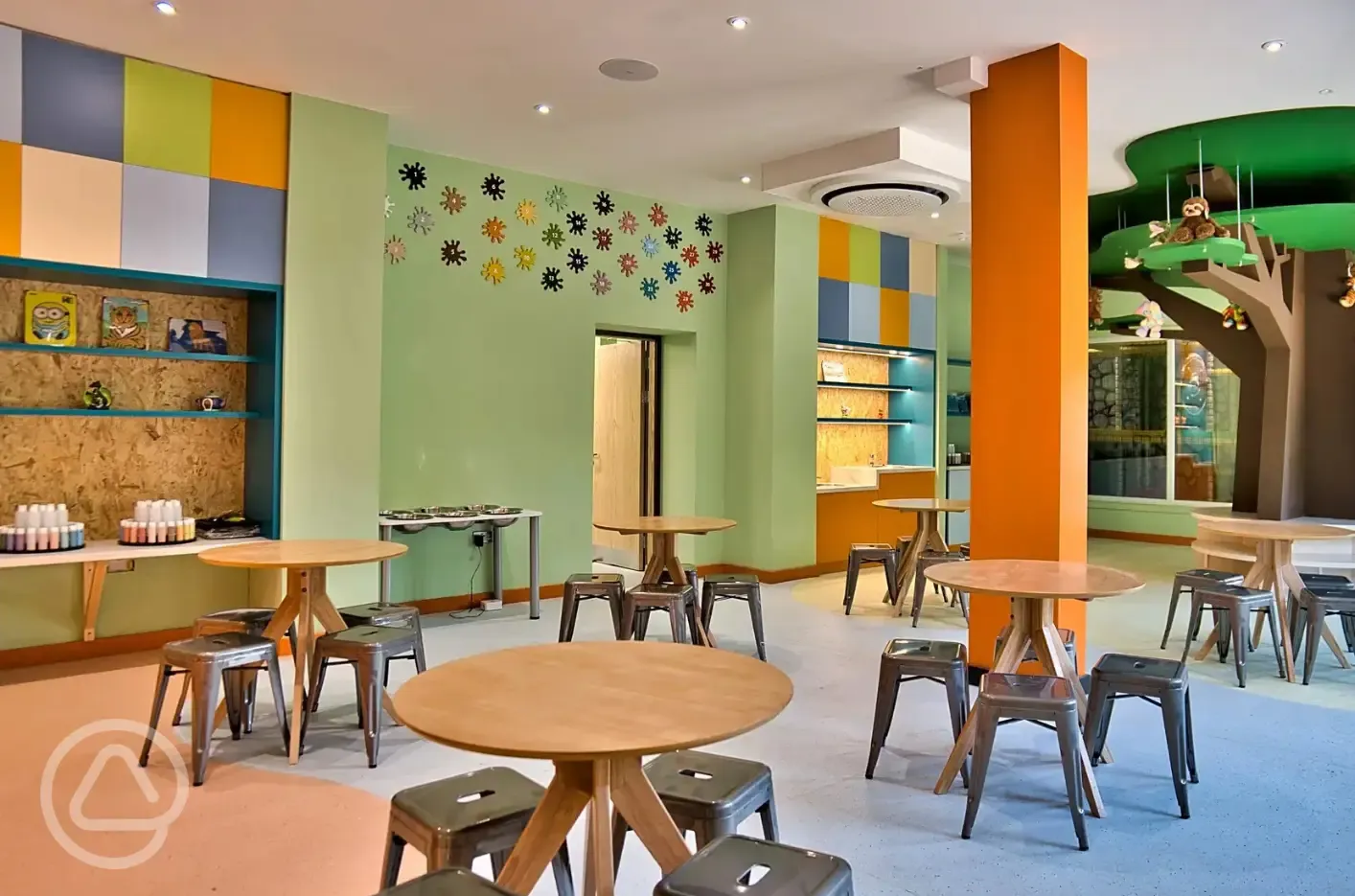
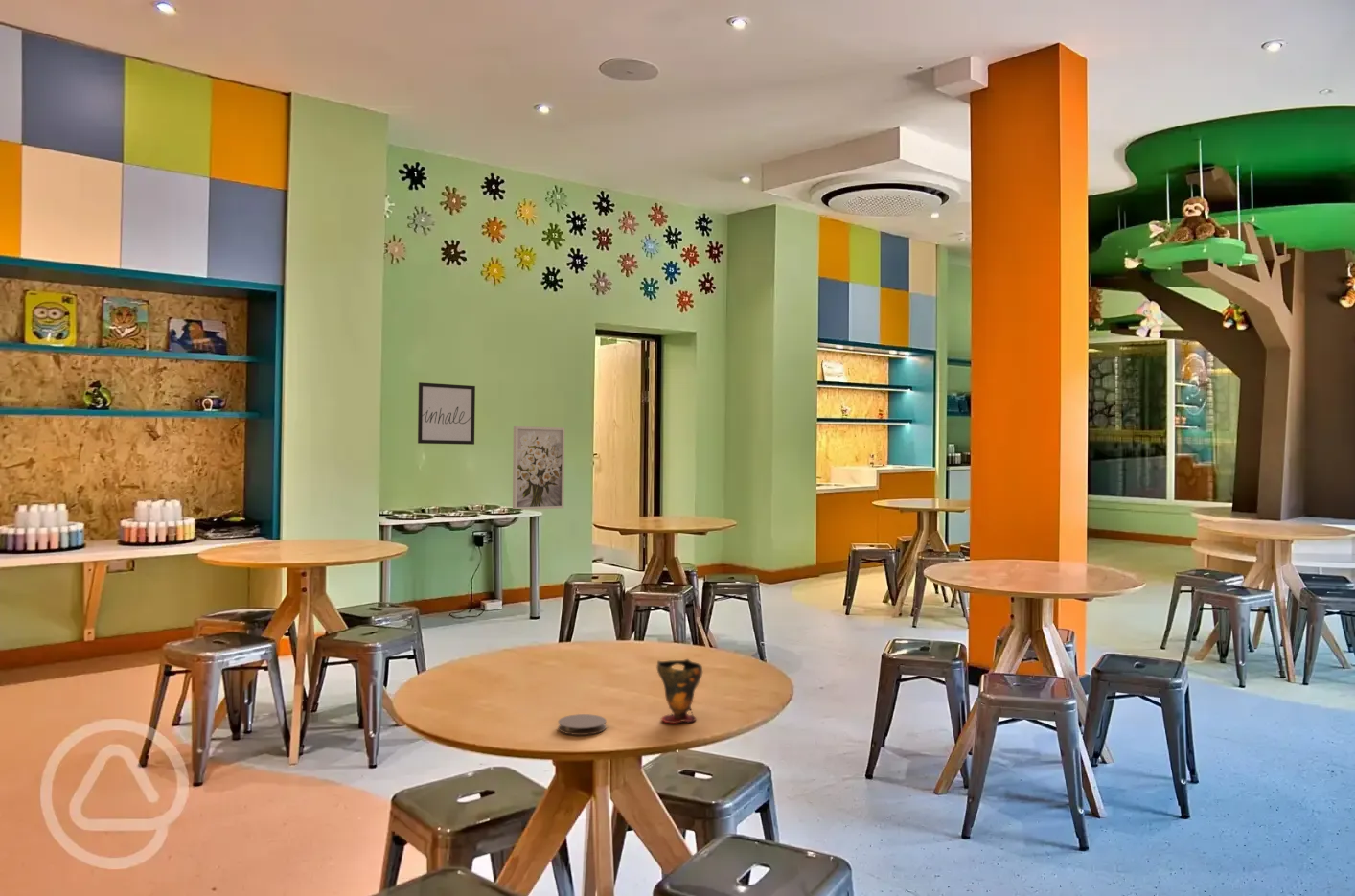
+ cup [655,658,703,724]
+ wall art [512,425,565,511]
+ coaster [557,713,608,736]
+ wall art [417,381,476,446]
